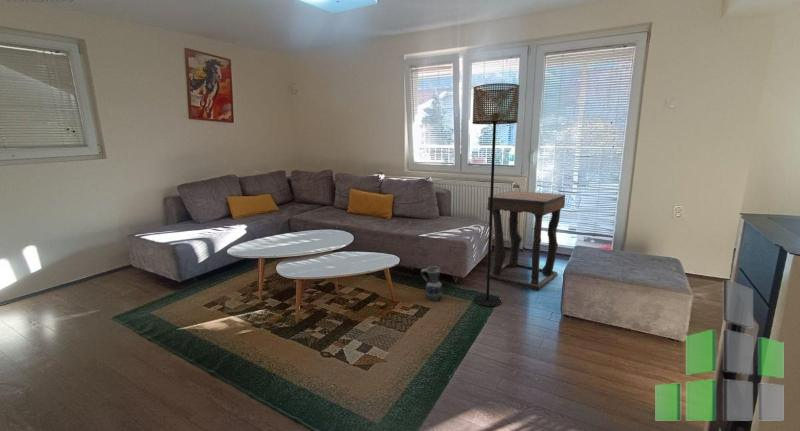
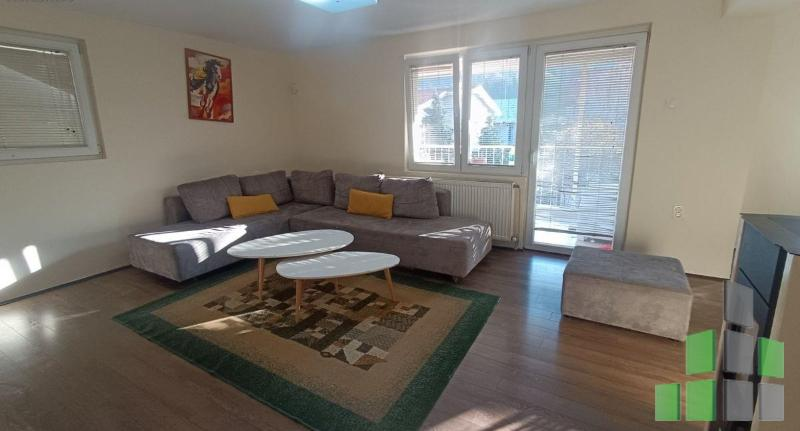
- ceramic jug [420,265,444,302]
- floor lamp [472,82,520,307]
- side table [485,190,566,291]
